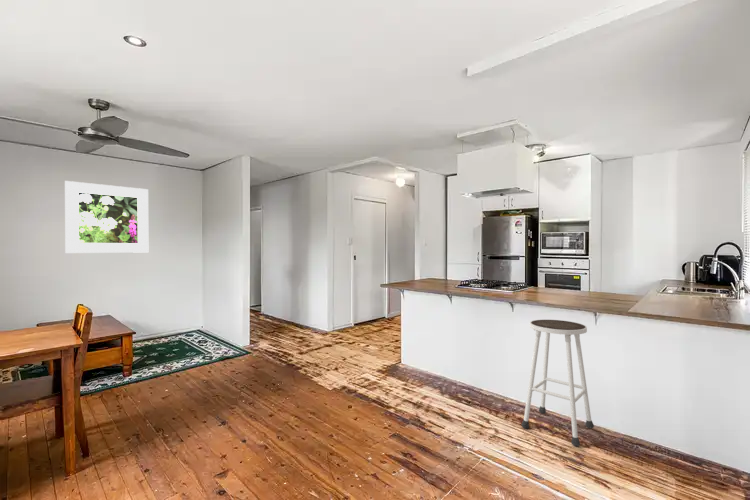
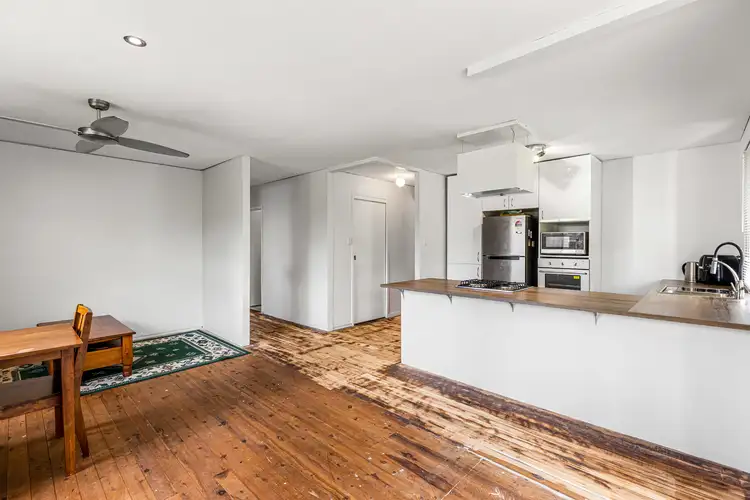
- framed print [64,180,149,254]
- stool [520,318,595,447]
